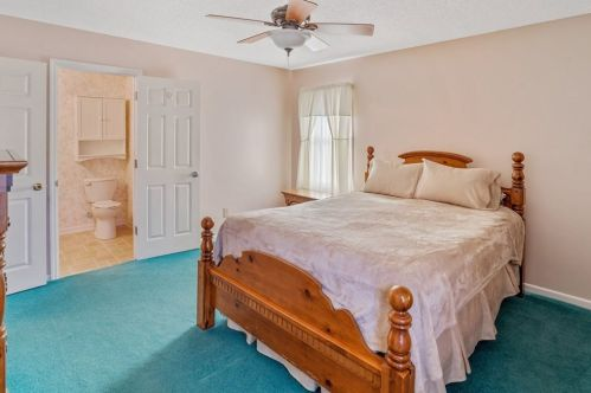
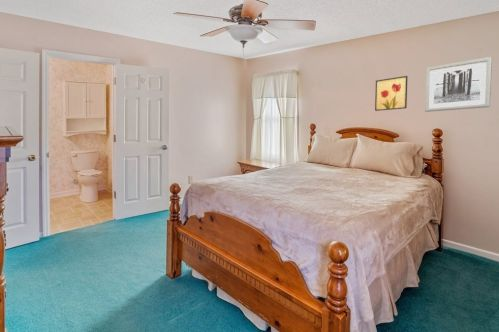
+ wall art [374,75,409,112]
+ wall art [424,56,493,113]
